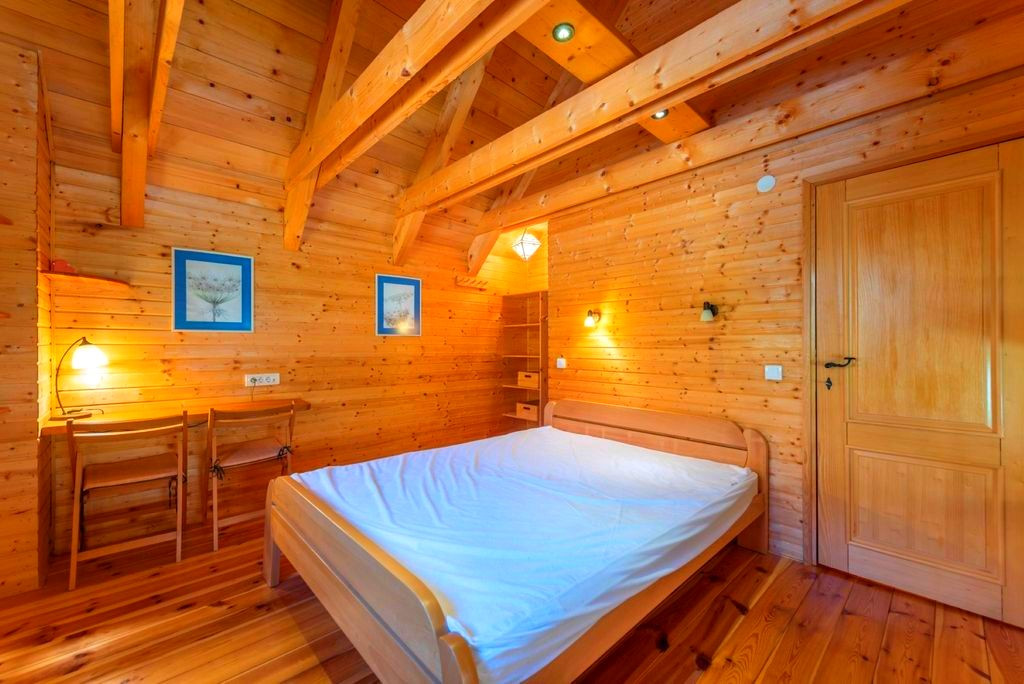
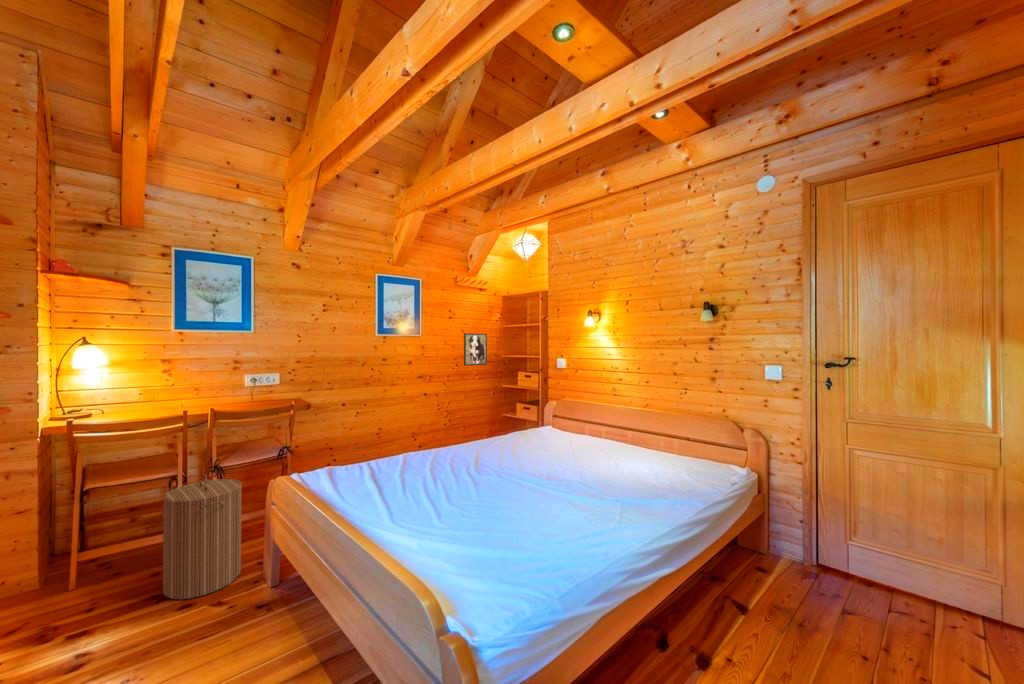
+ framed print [463,332,488,367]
+ laundry hamper [162,473,243,601]
